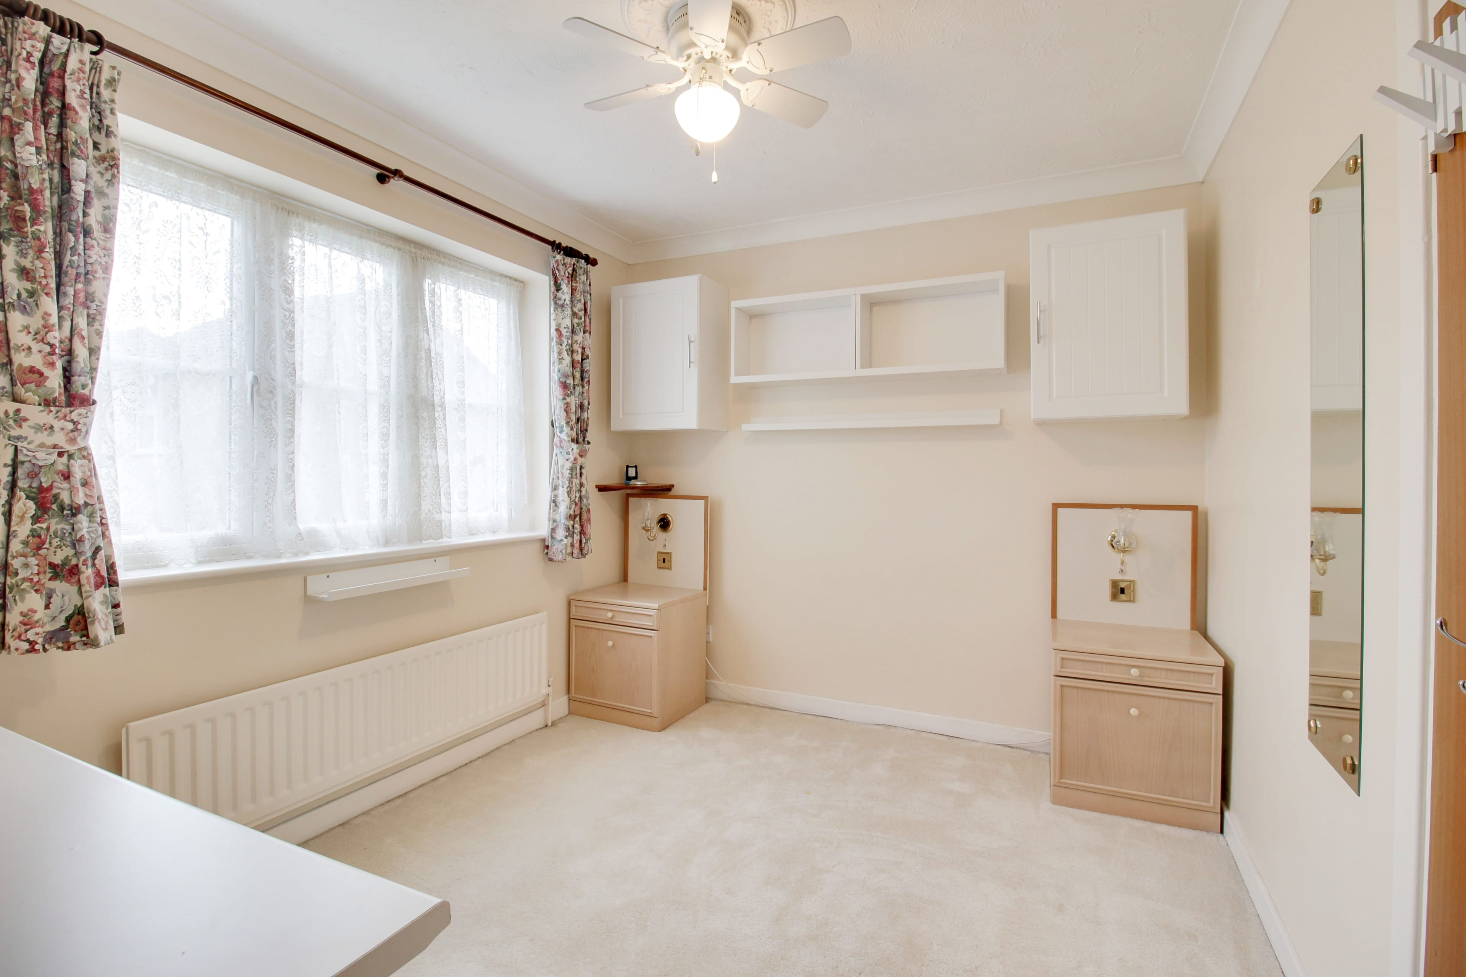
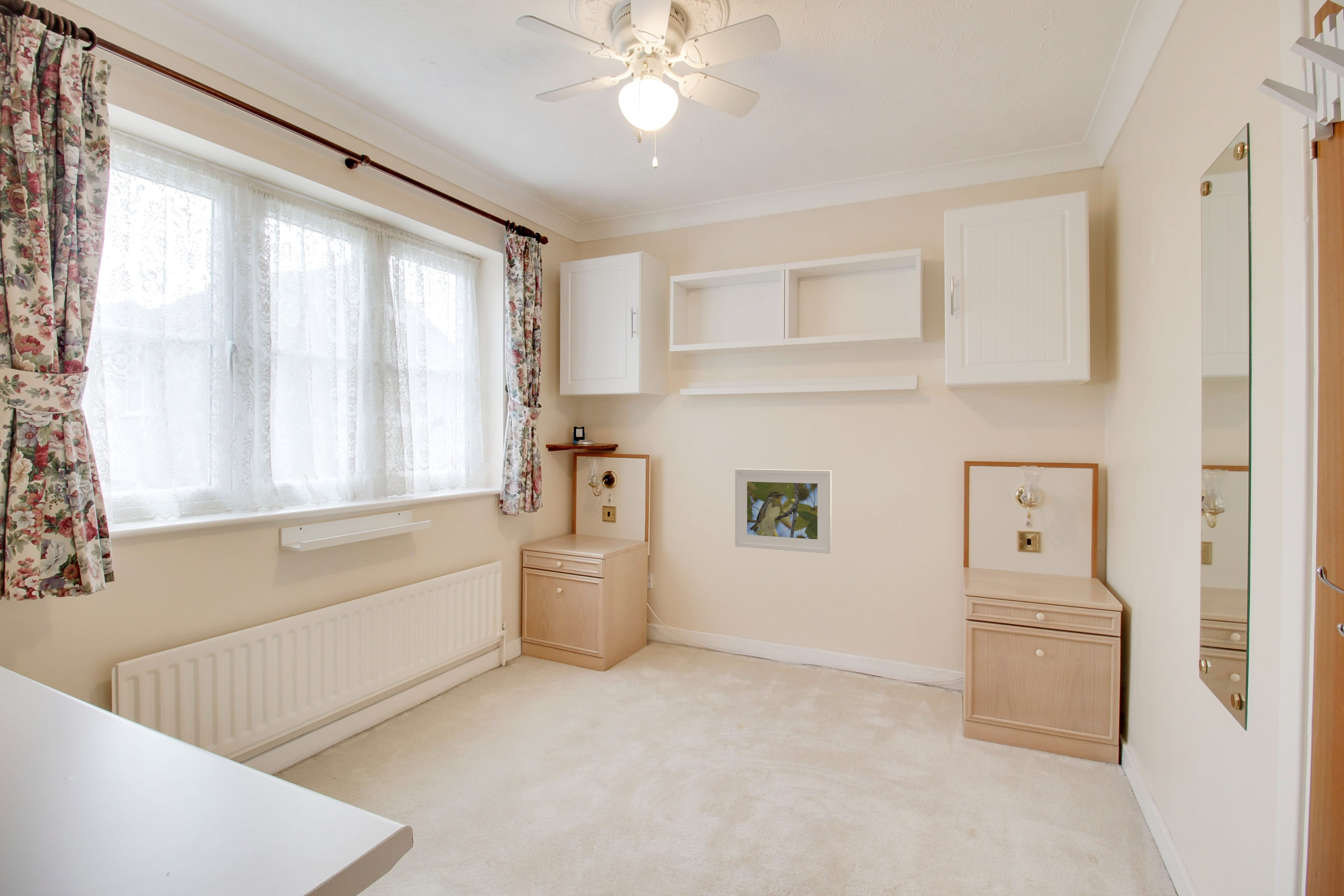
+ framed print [735,468,832,554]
